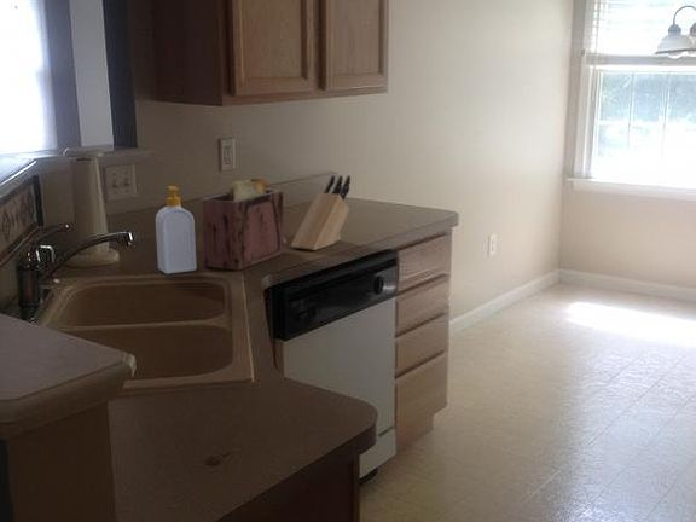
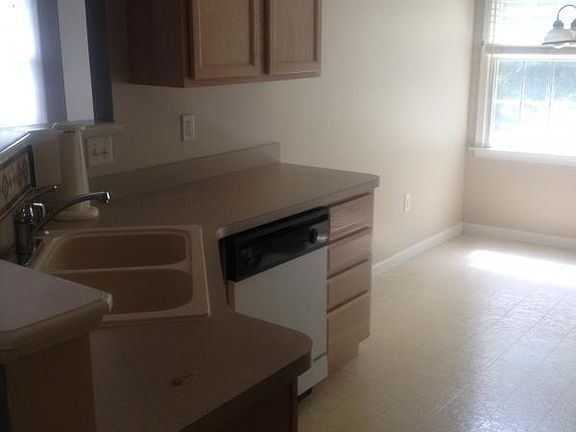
- knife block [290,174,352,251]
- toaster [199,176,288,271]
- soap bottle [155,185,198,276]
